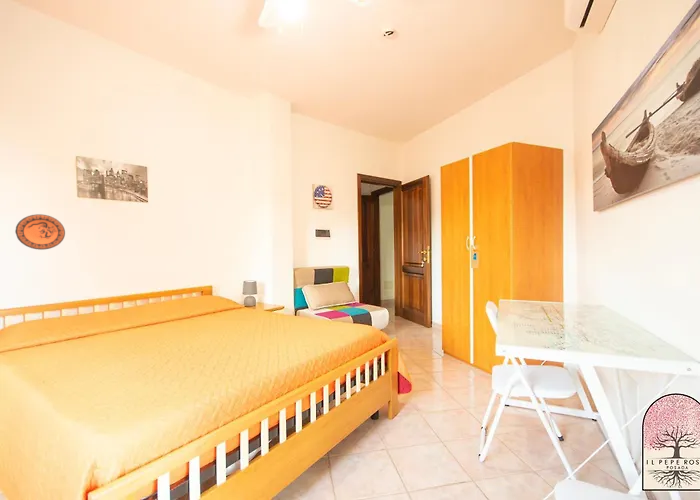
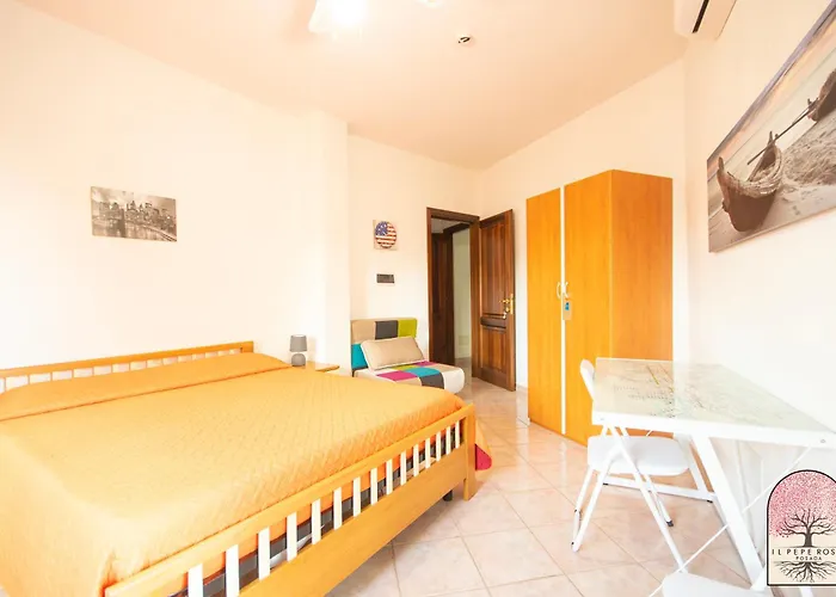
- decorative plate [14,213,66,251]
